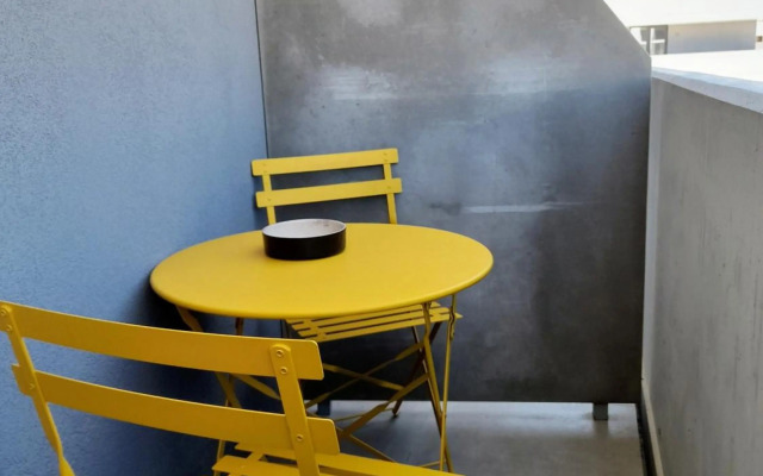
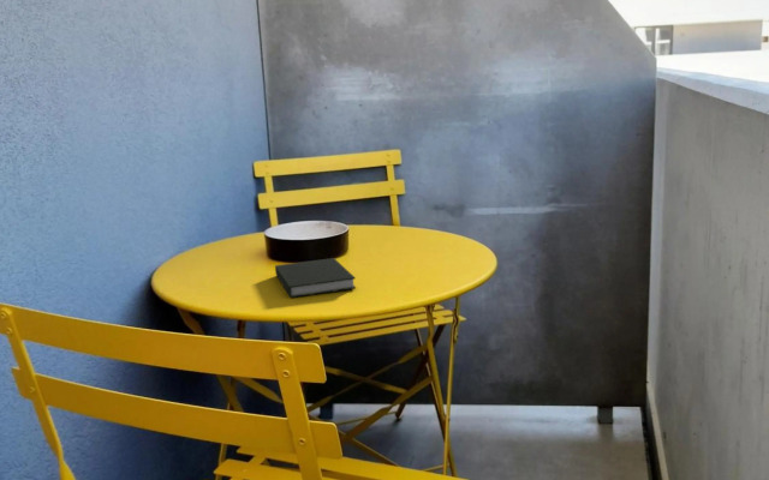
+ book [274,257,357,299]
